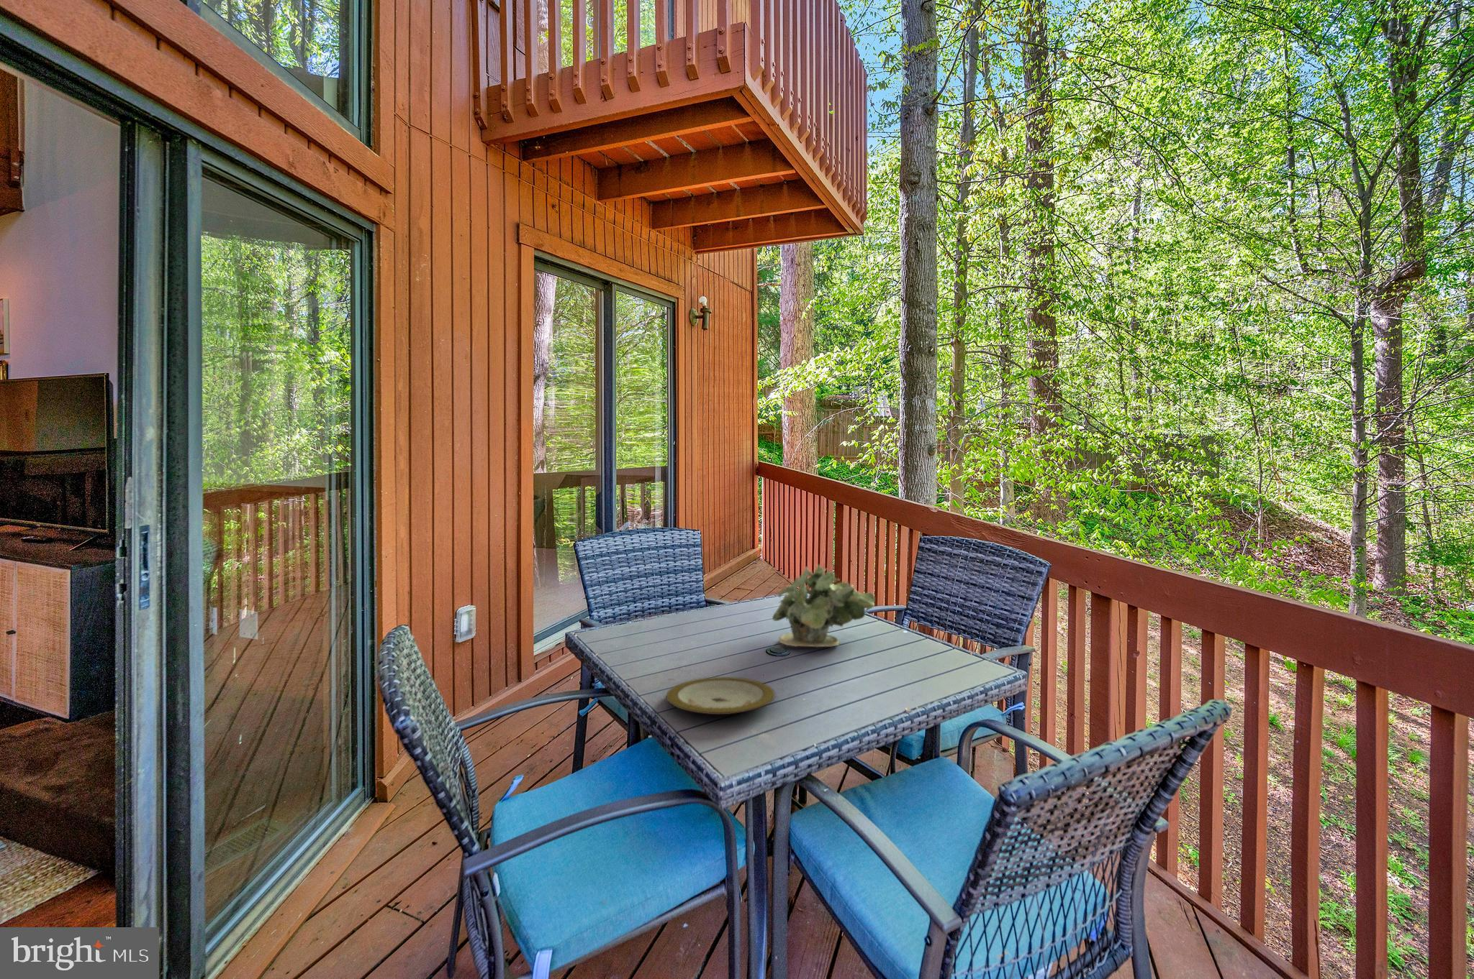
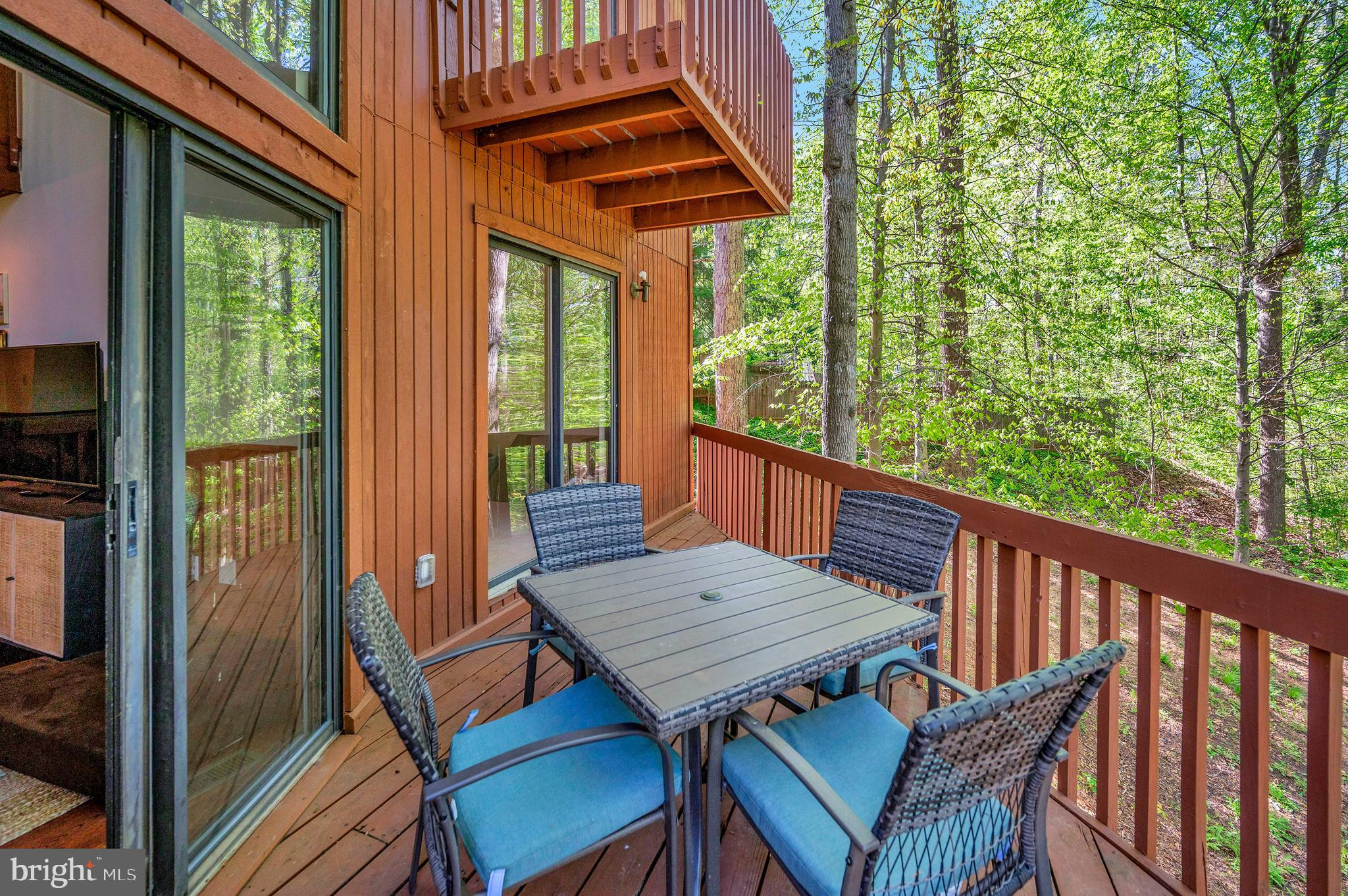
- potted plant [772,564,876,648]
- plate [665,676,776,716]
